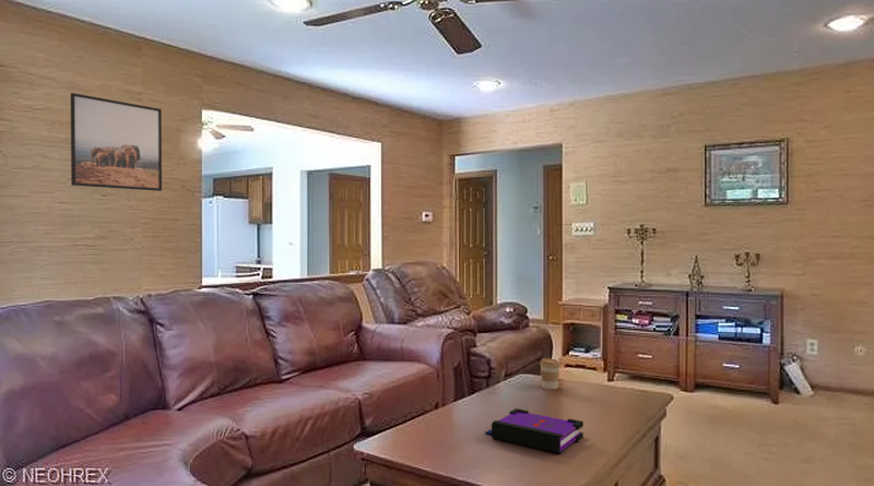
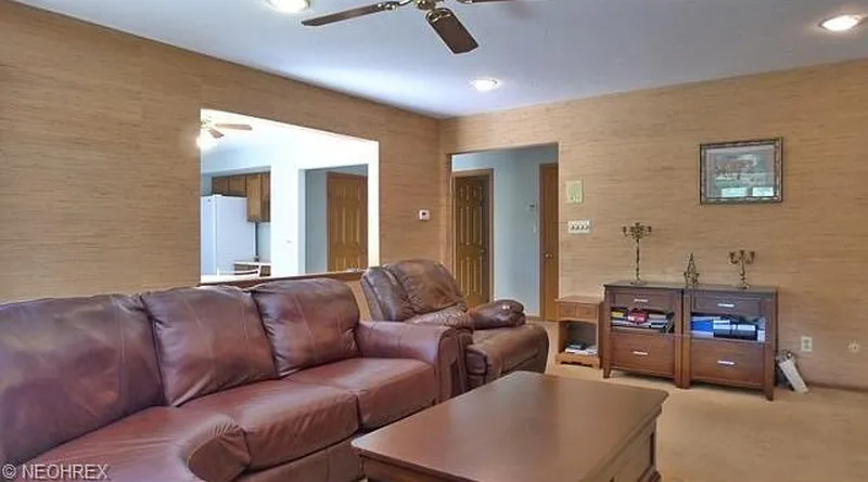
- coffee cup [539,357,562,390]
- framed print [70,92,163,192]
- board game [484,407,584,454]
